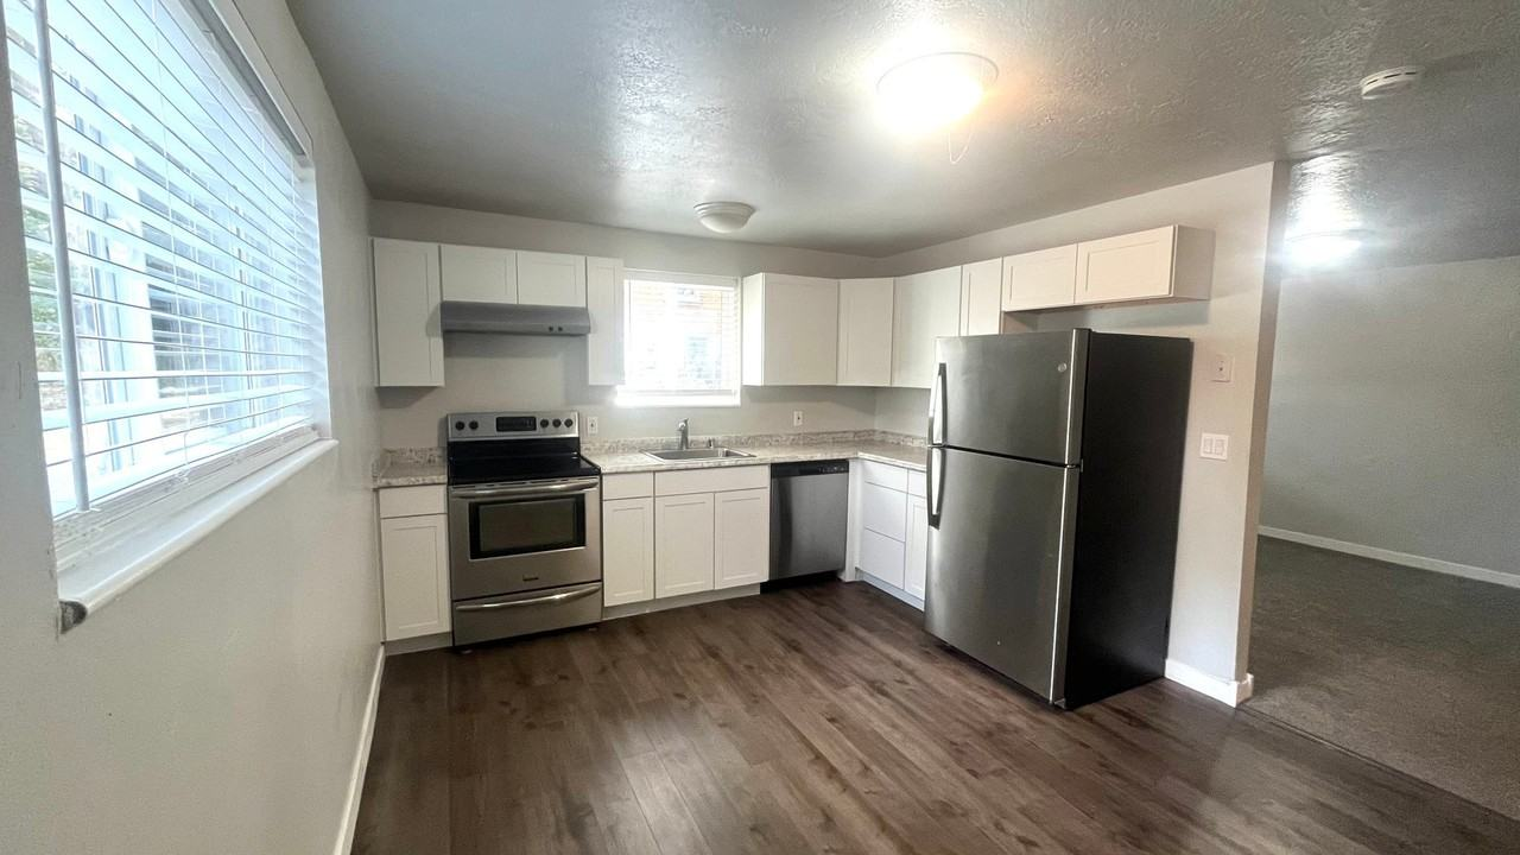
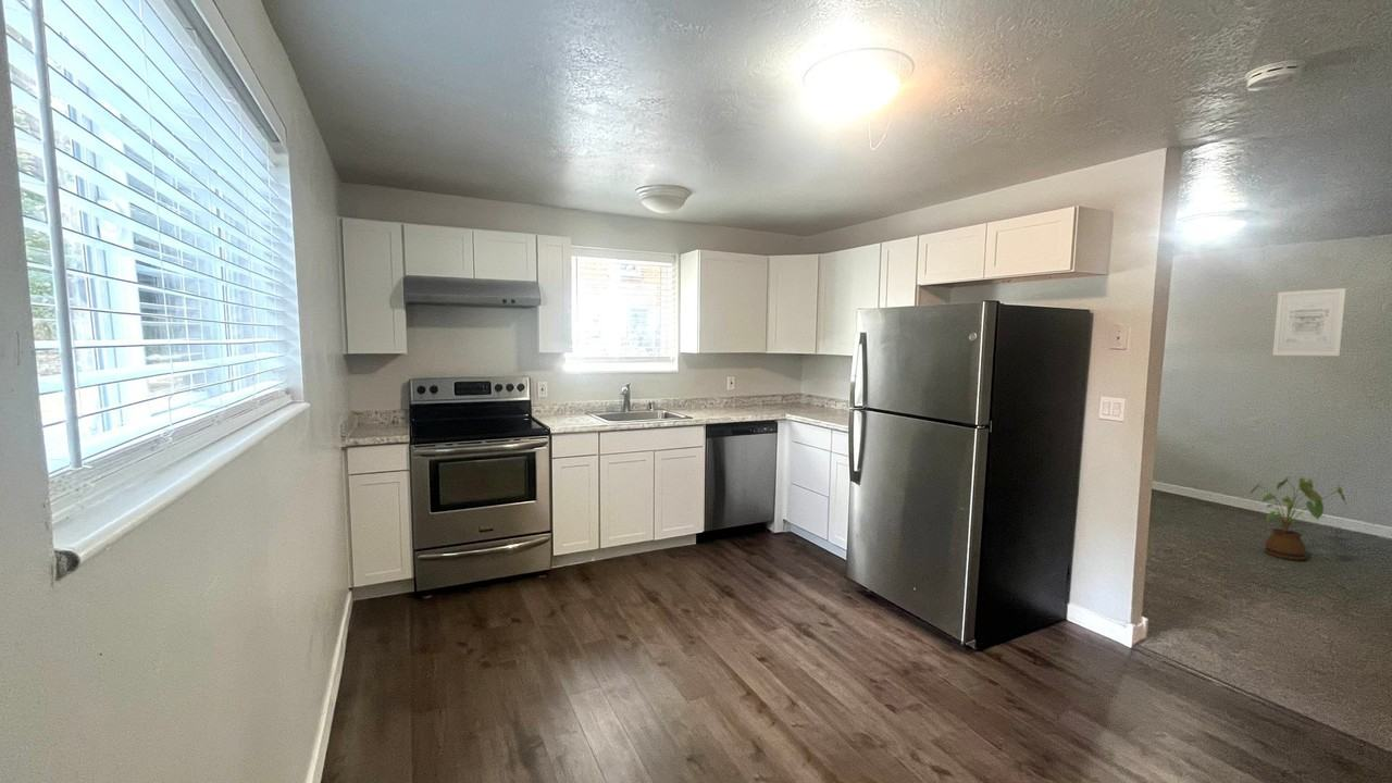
+ wall art [1271,287,1347,357]
+ house plant [1248,475,1347,561]
